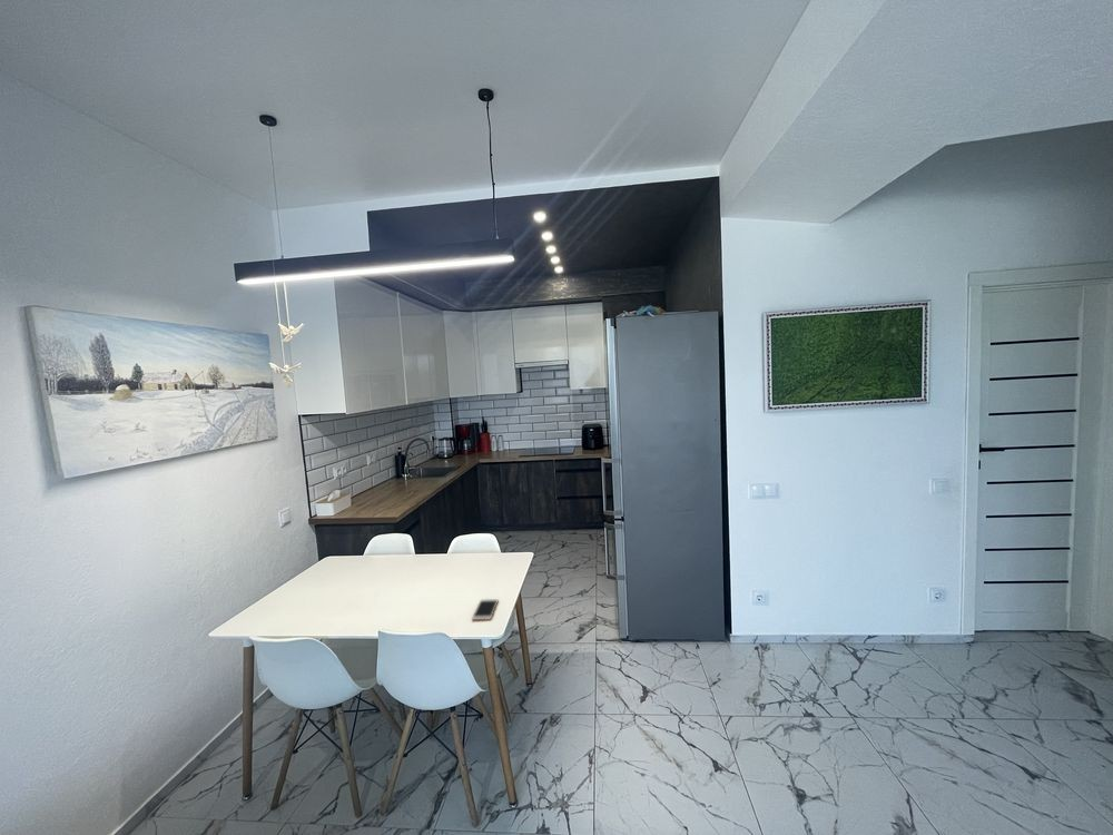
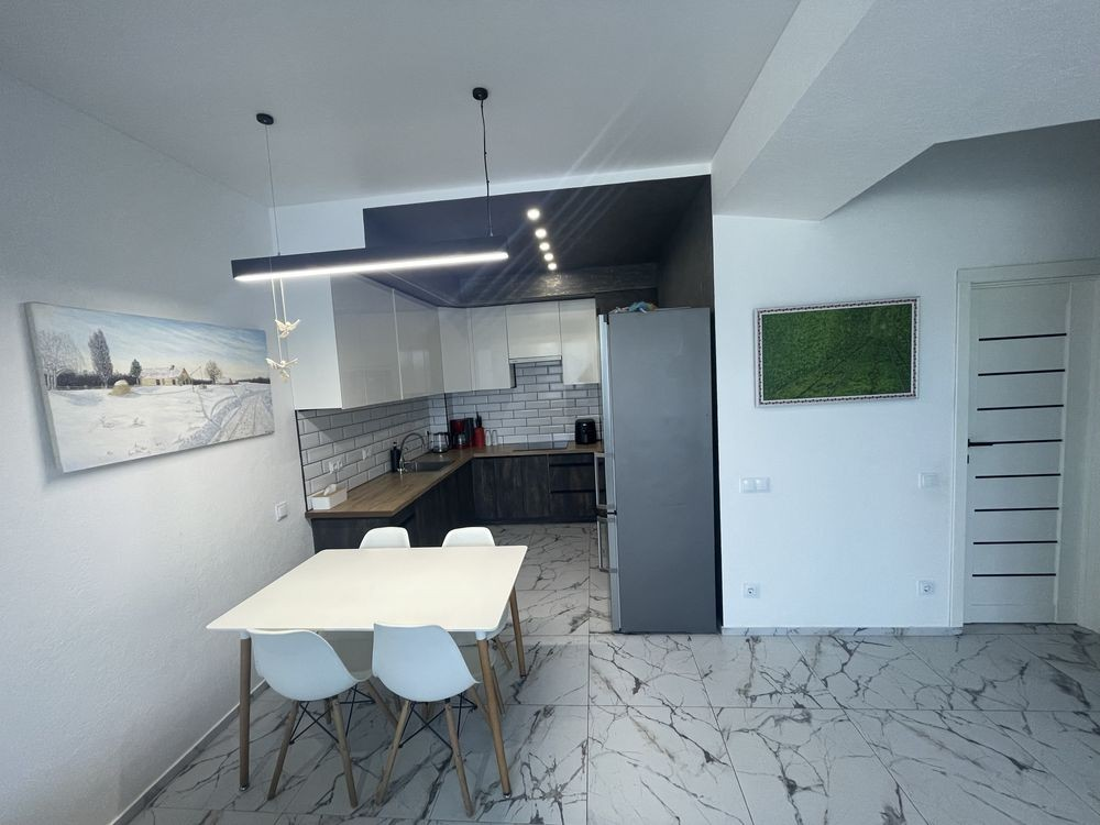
- smartphone [471,598,500,621]
